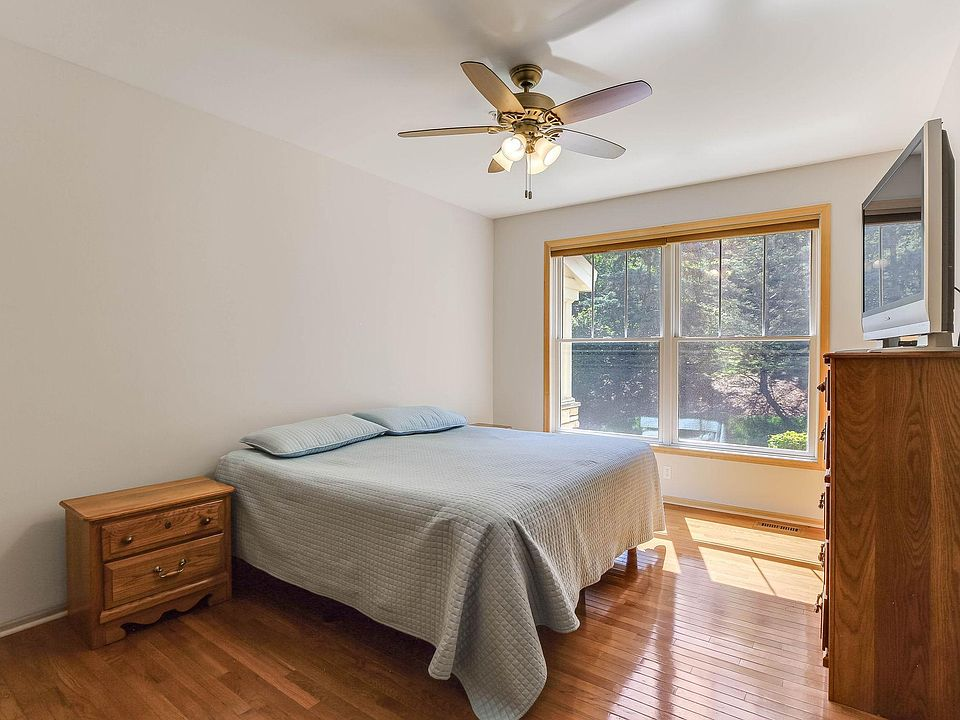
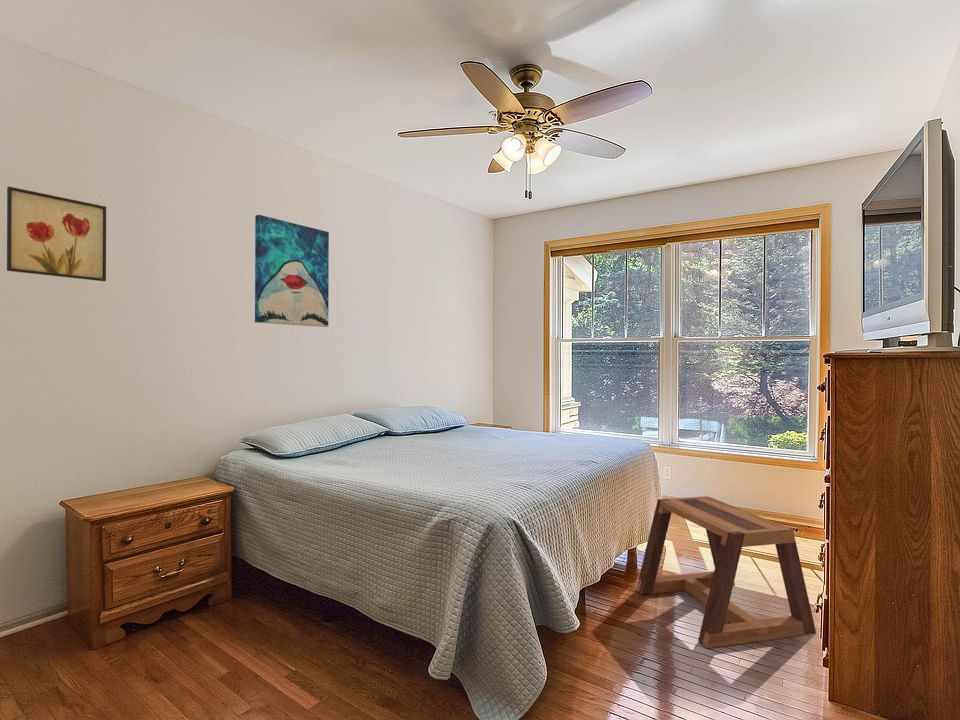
+ wall art [254,214,330,328]
+ wall art [6,186,107,282]
+ stool [635,495,817,649]
